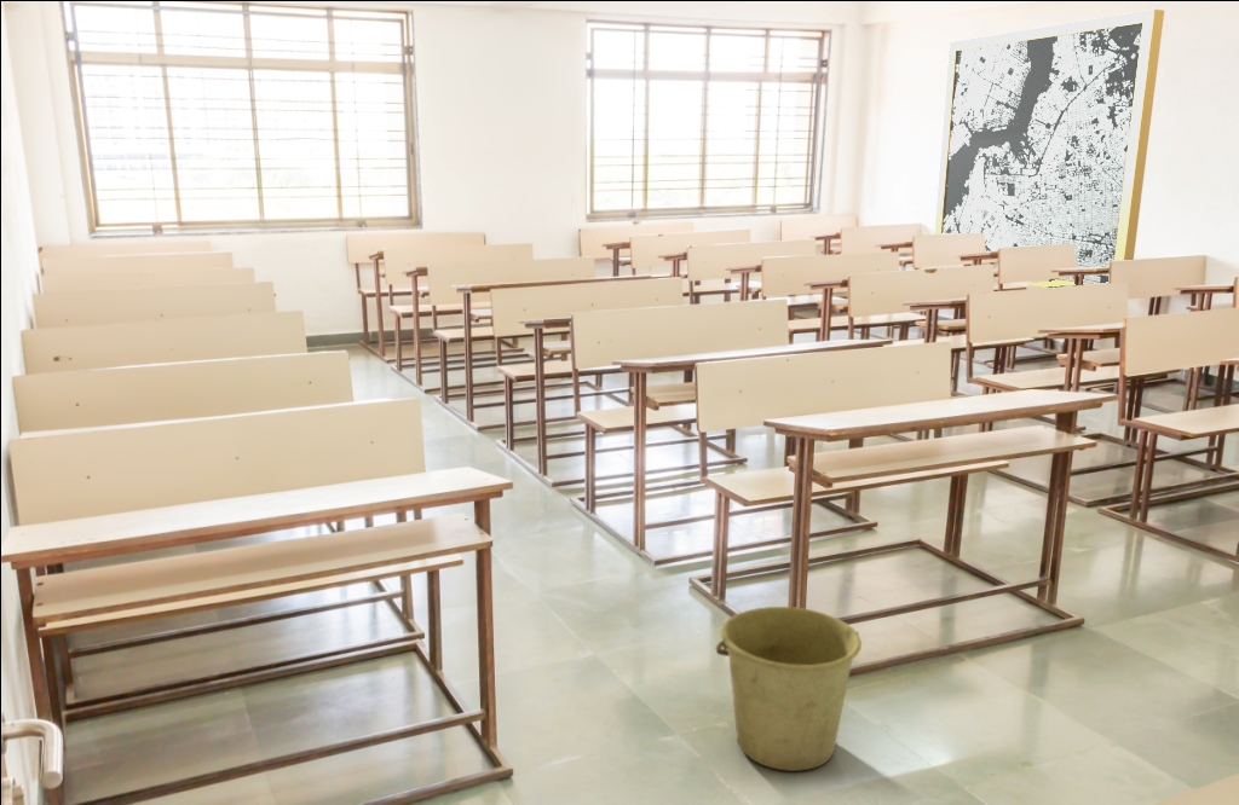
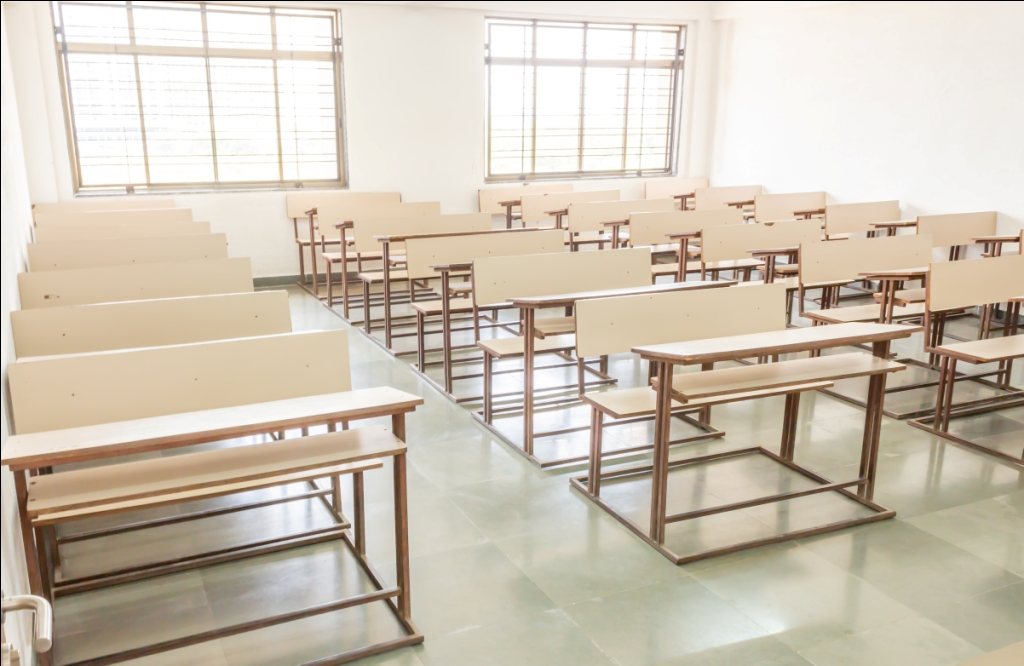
- bucket [715,606,863,772]
- wall art [933,8,1165,288]
